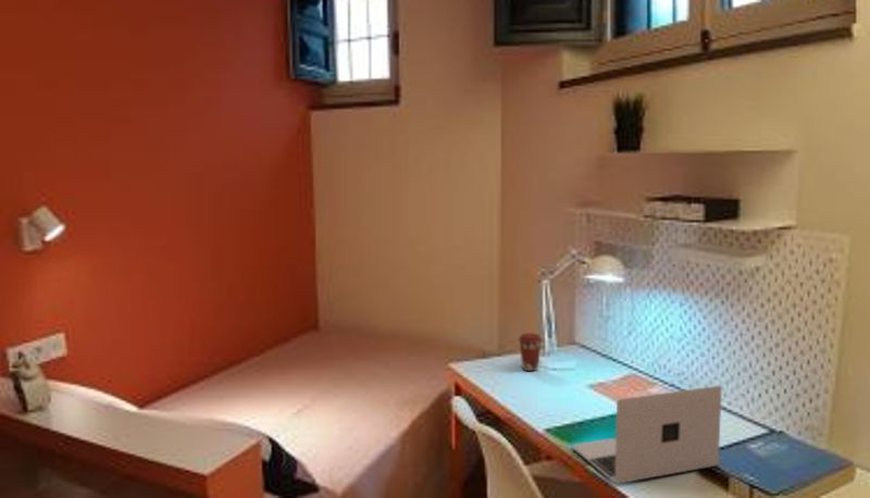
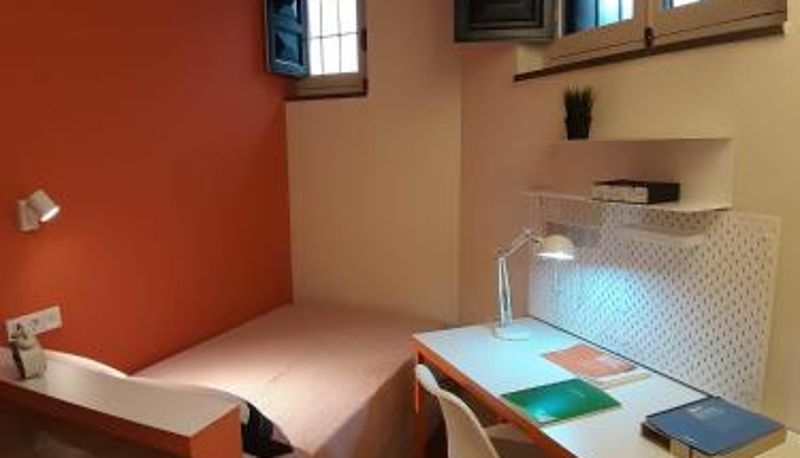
- laptop [571,385,723,485]
- coffee cup [518,333,544,372]
